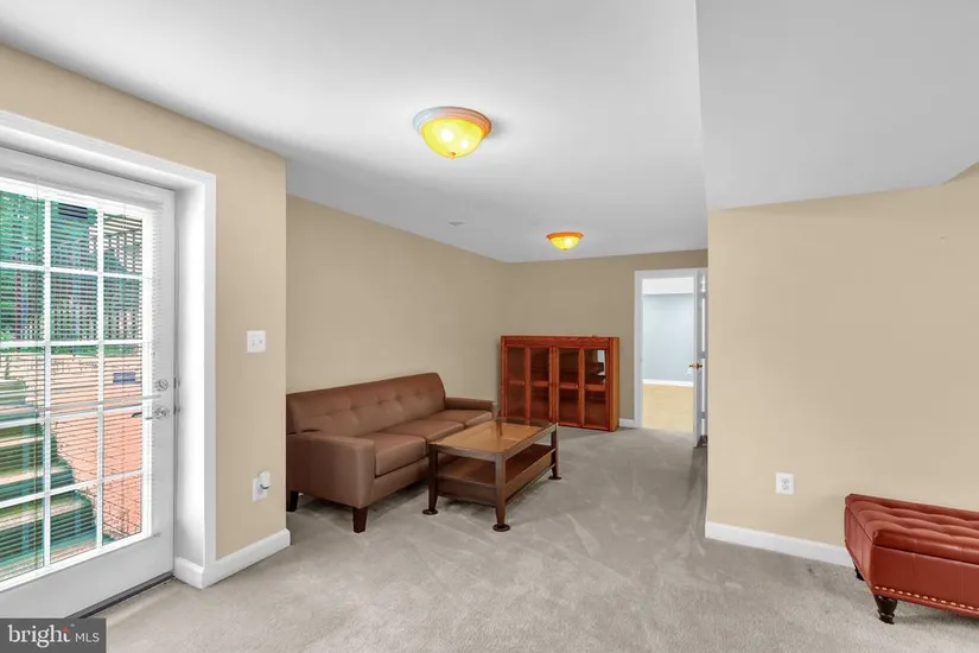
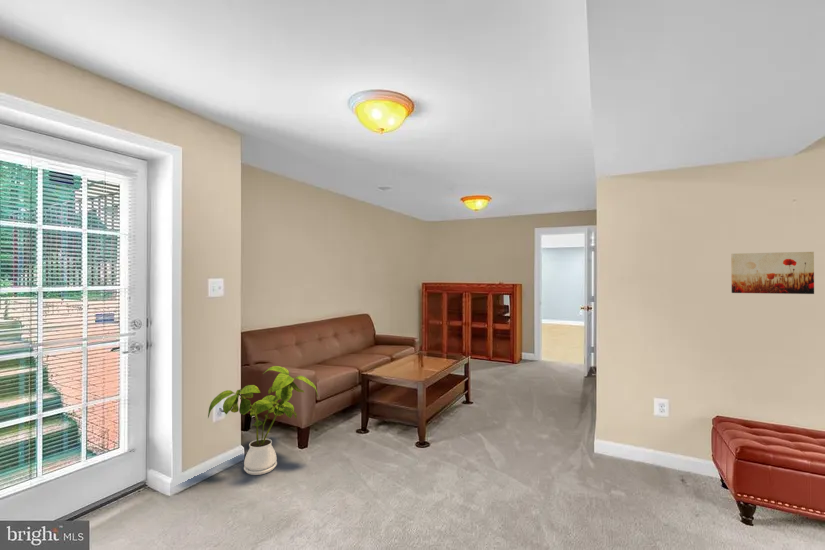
+ house plant [207,365,319,476]
+ wall art [730,251,815,295]
